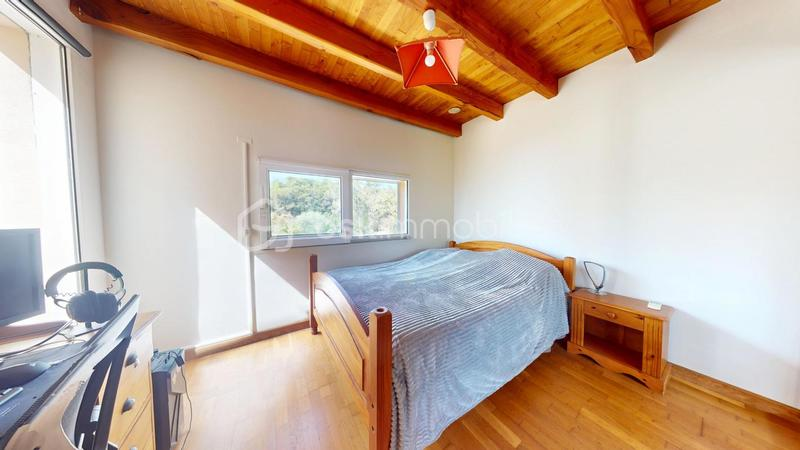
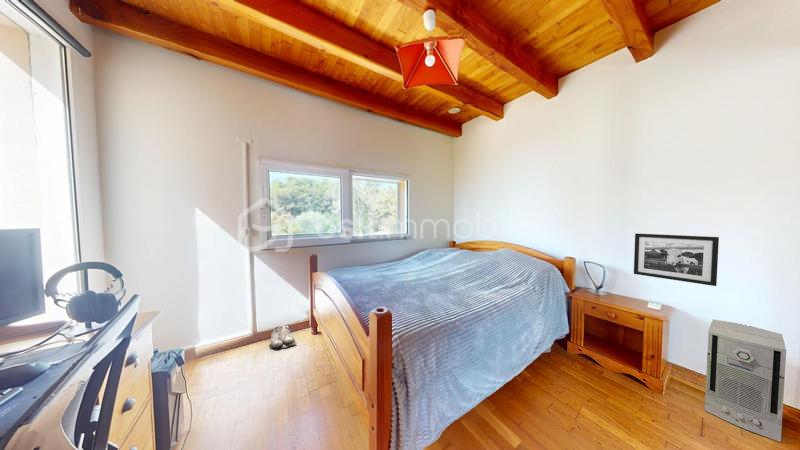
+ air purifier [704,319,787,443]
+ picture frame [633,232,720,287]
+ shoe [269,324,298,349]
